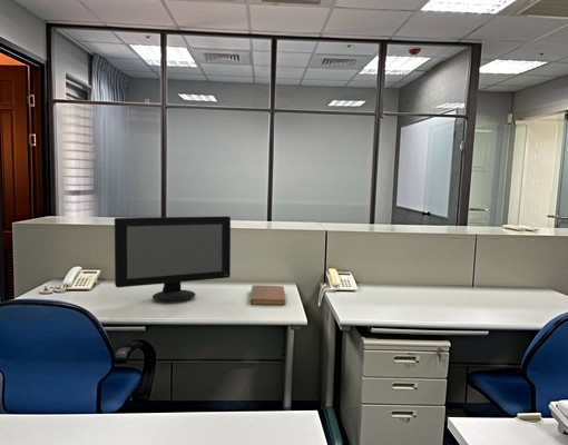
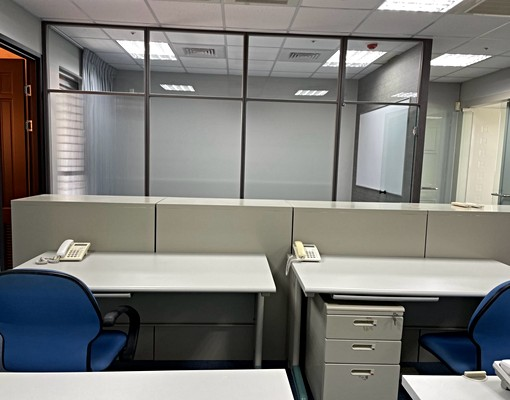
- computer monitor [114,215,232,303]
- notebook [249,284,287,306]
